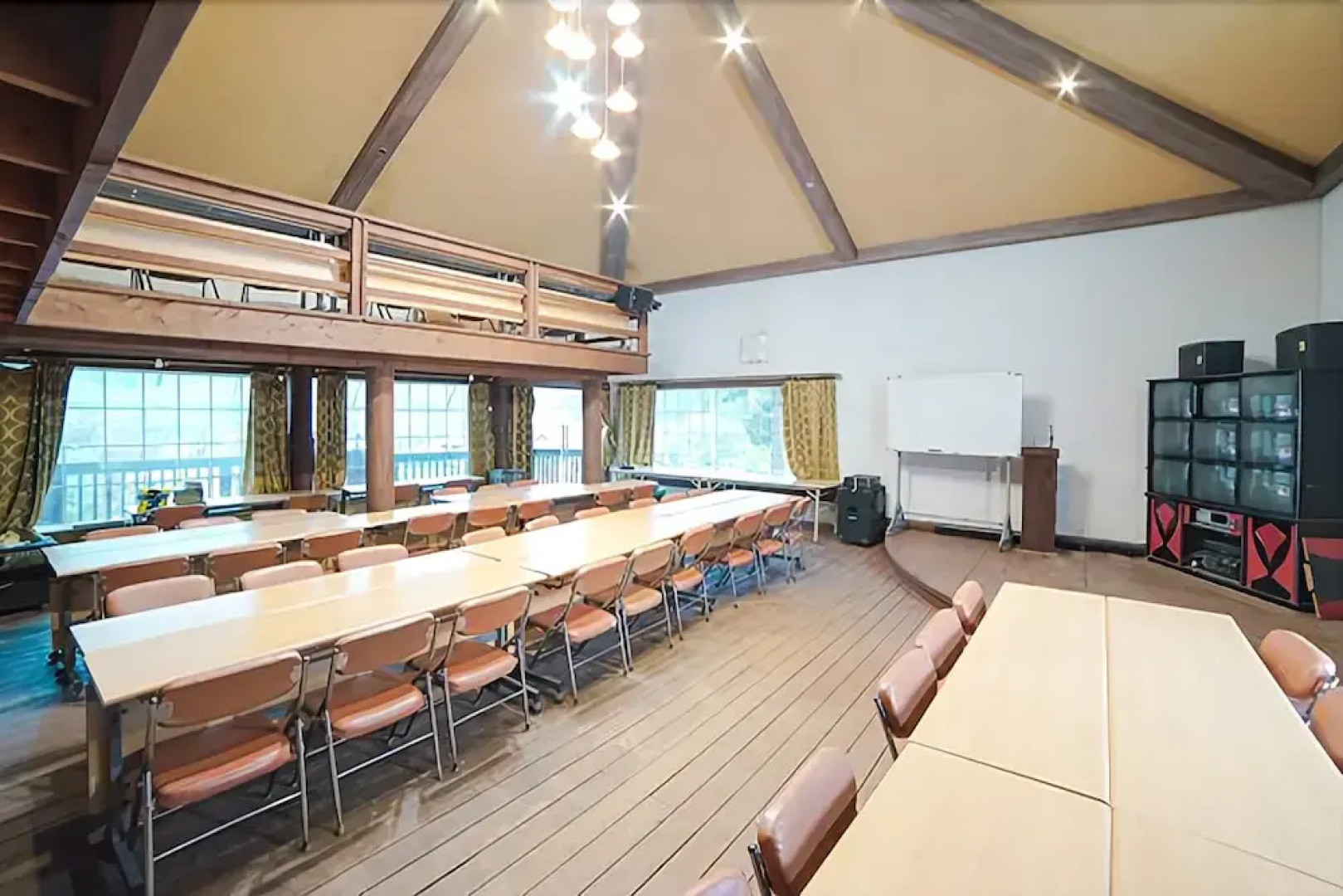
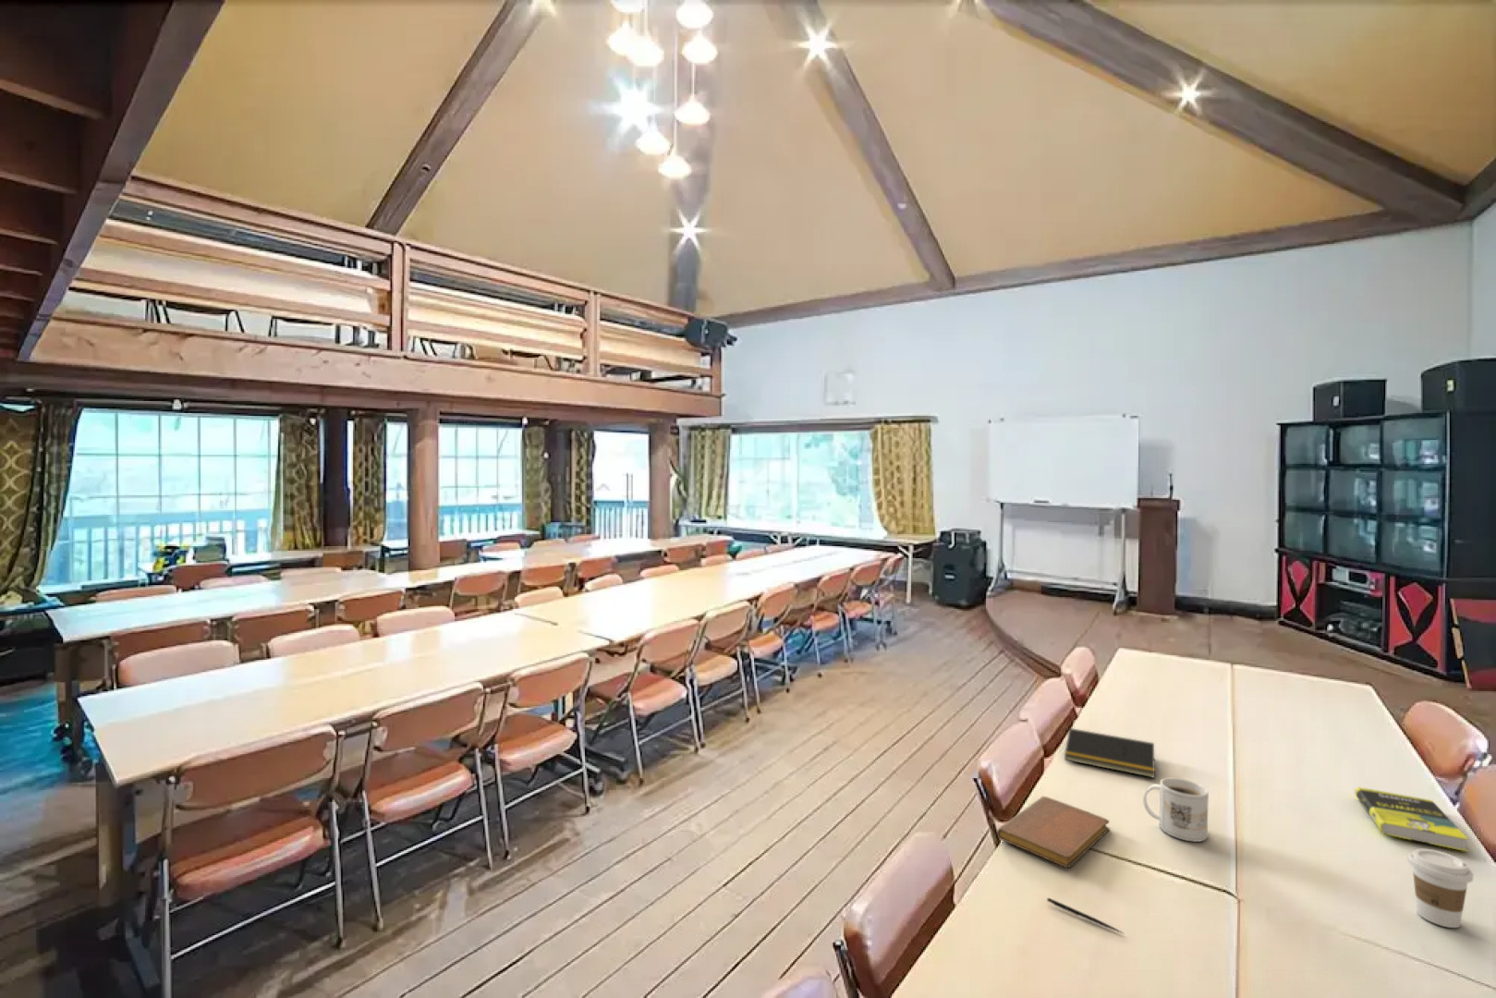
+ notepad [1064,727,1156,779]
+ notebook [996,795,1109,869]
+ pen [1046,898,1125,935]
+ coffee cup [1407,849,1474,929]
+ book [1353,786,1469,853]
+ mug [1142,777,1210,843]
